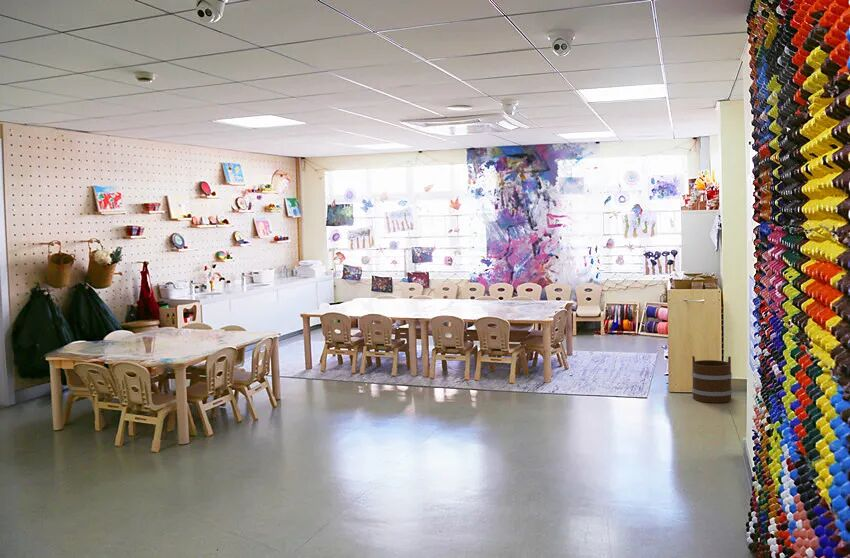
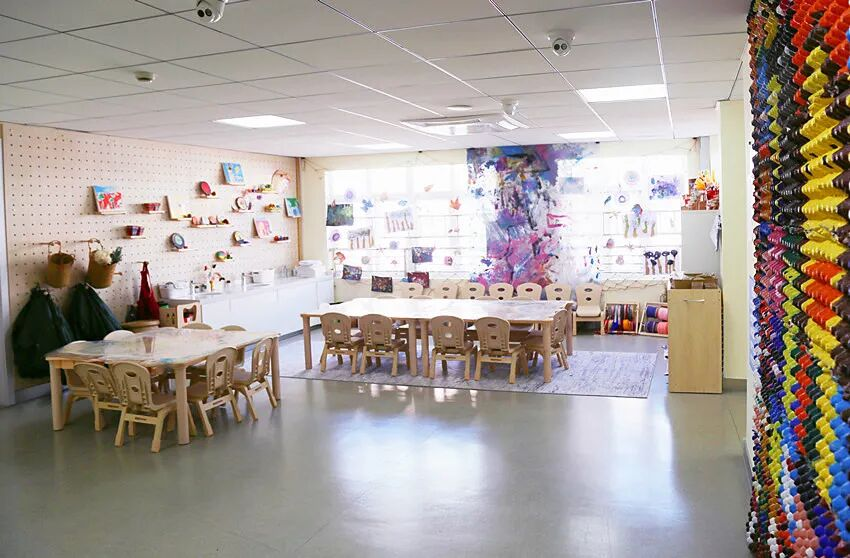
- bucket [691,355,733,404]
